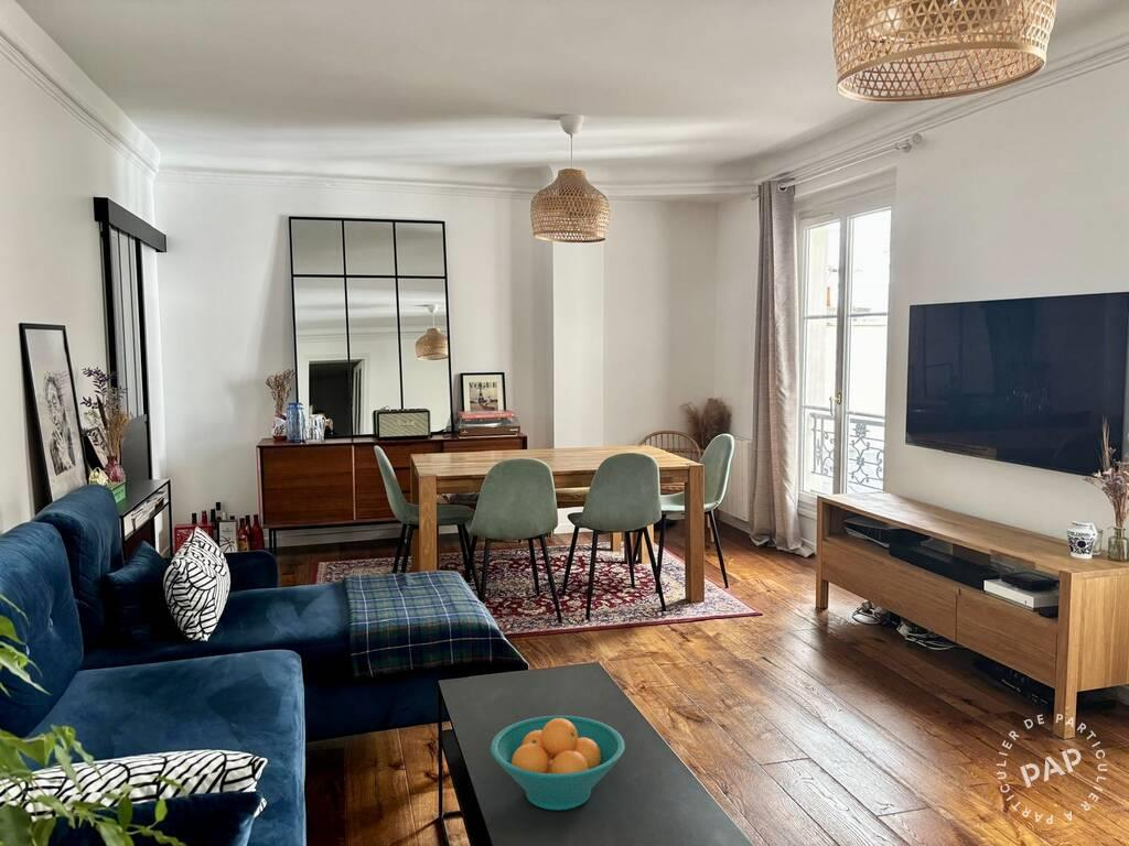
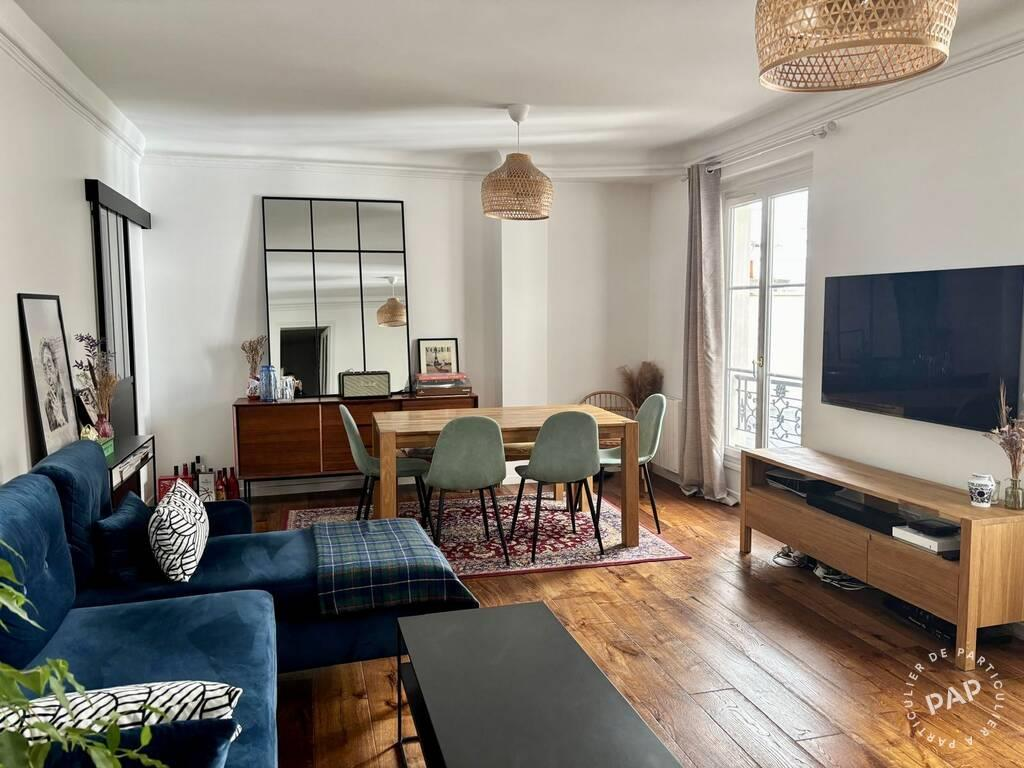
- fruit bowl [490,715,626,811]
